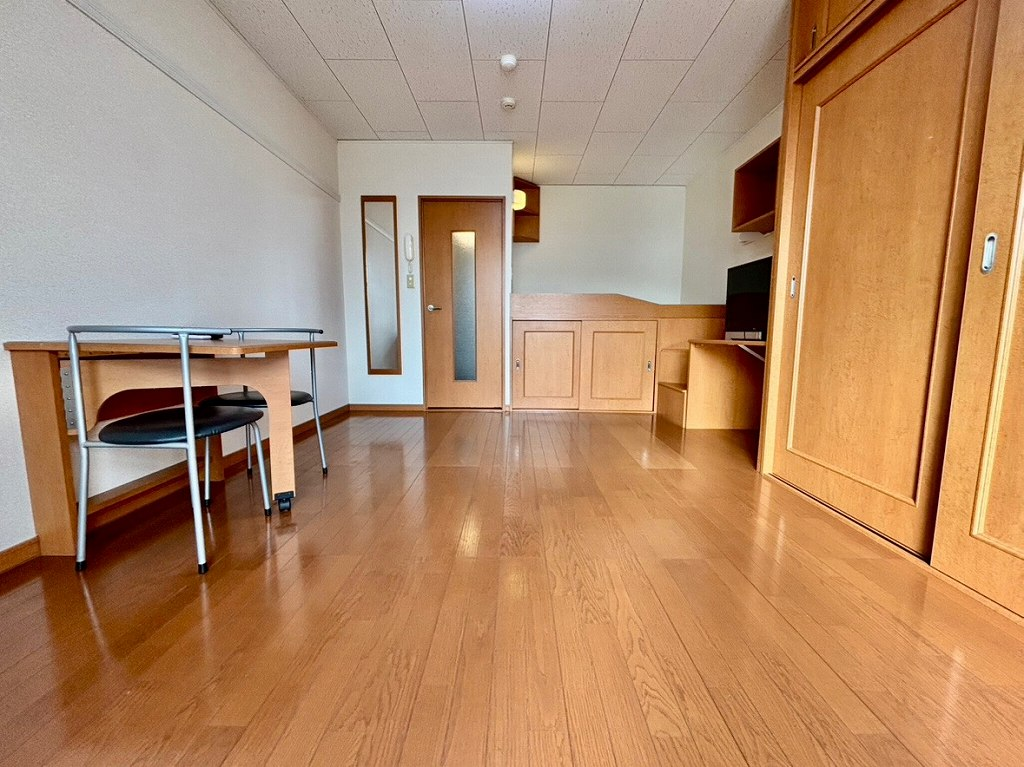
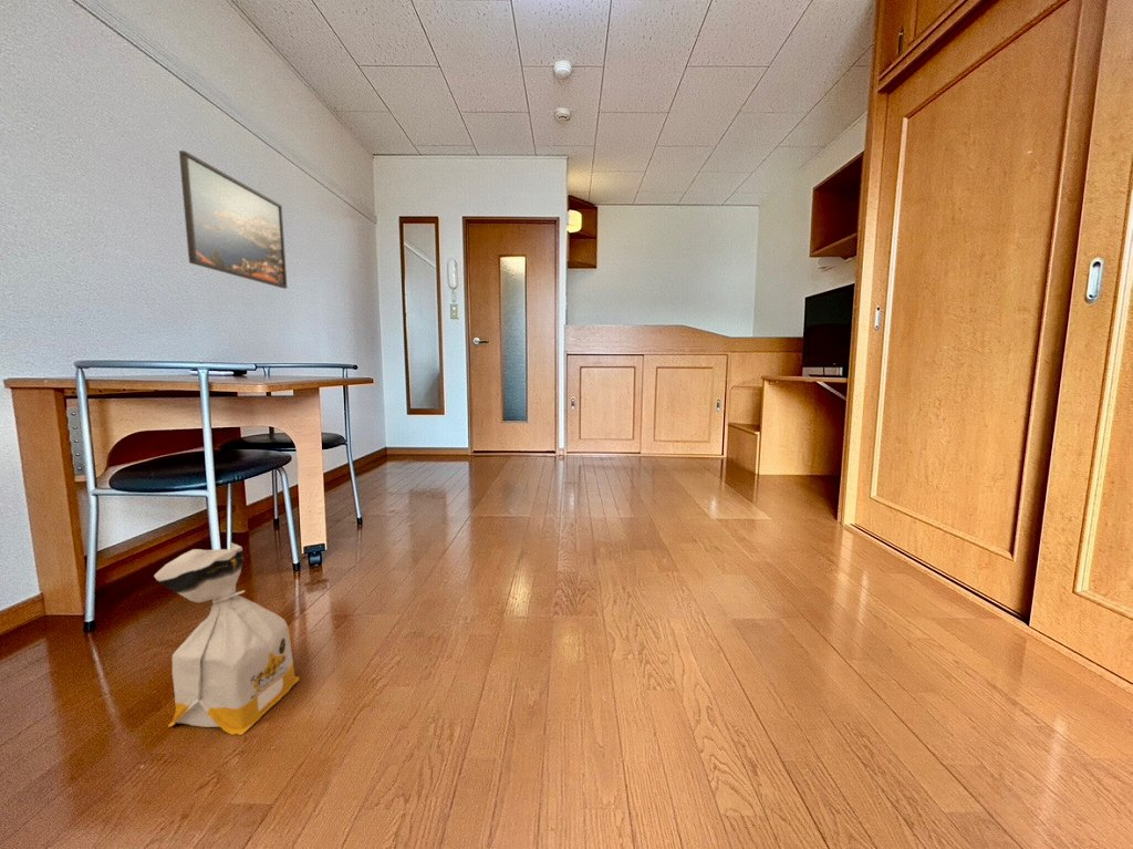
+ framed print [178,149,288,290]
+ bag [153,541,301,736]
